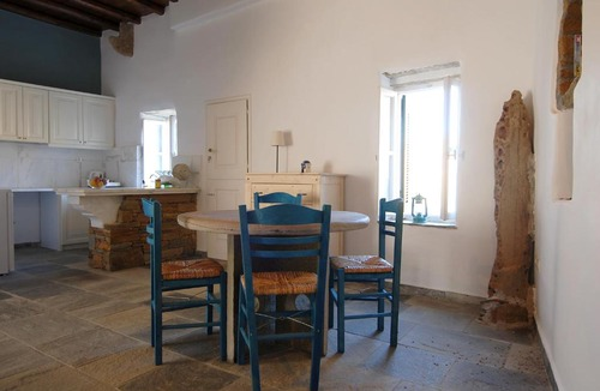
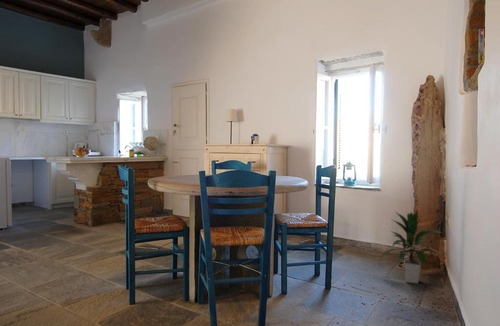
+ indoor plant [380,211,444,285]
